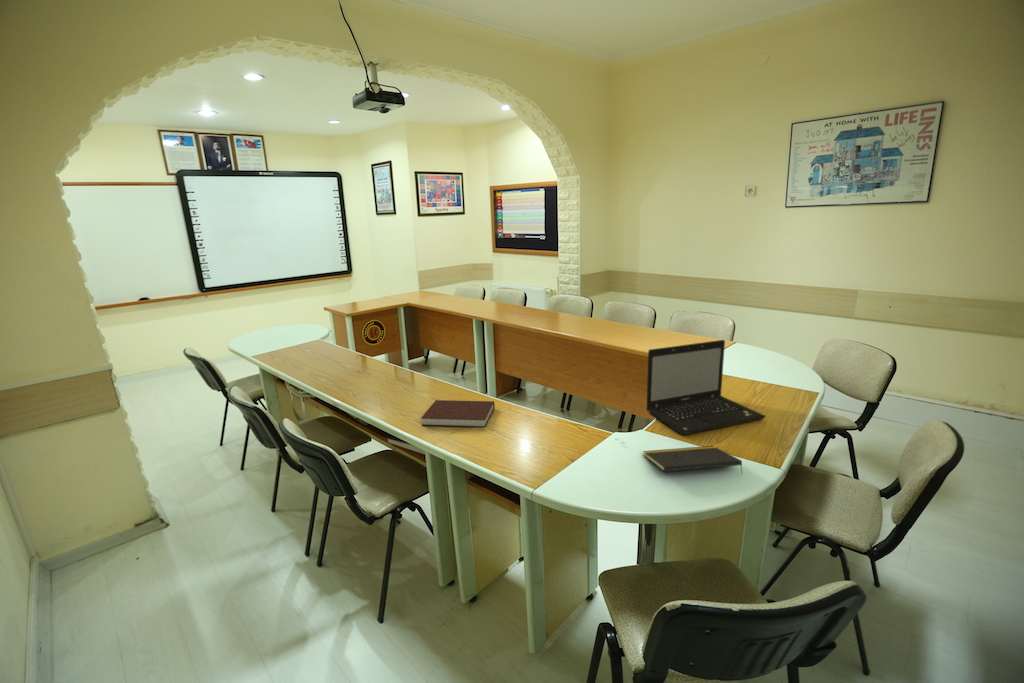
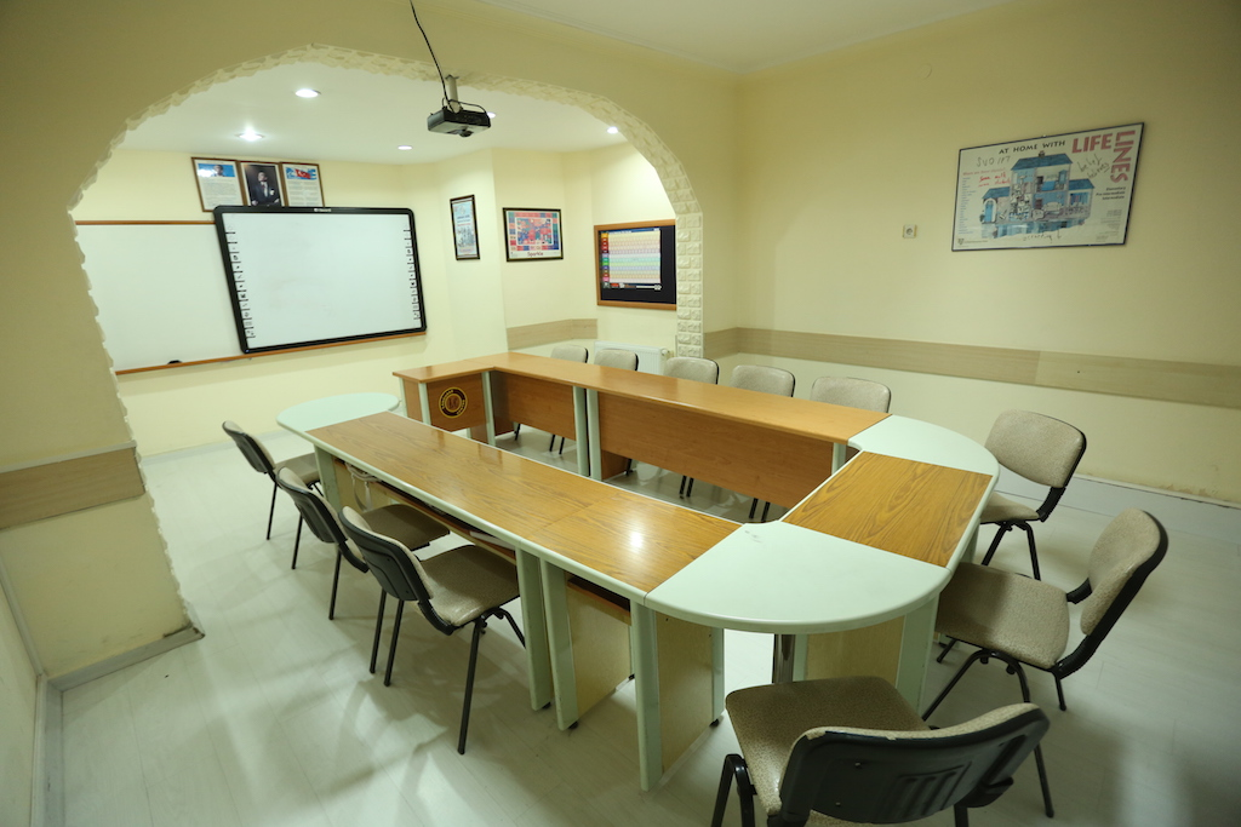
- laptop [645,339,767,436]
- notebook [420,399,496,428]
- notepad [642,445,744,476]
